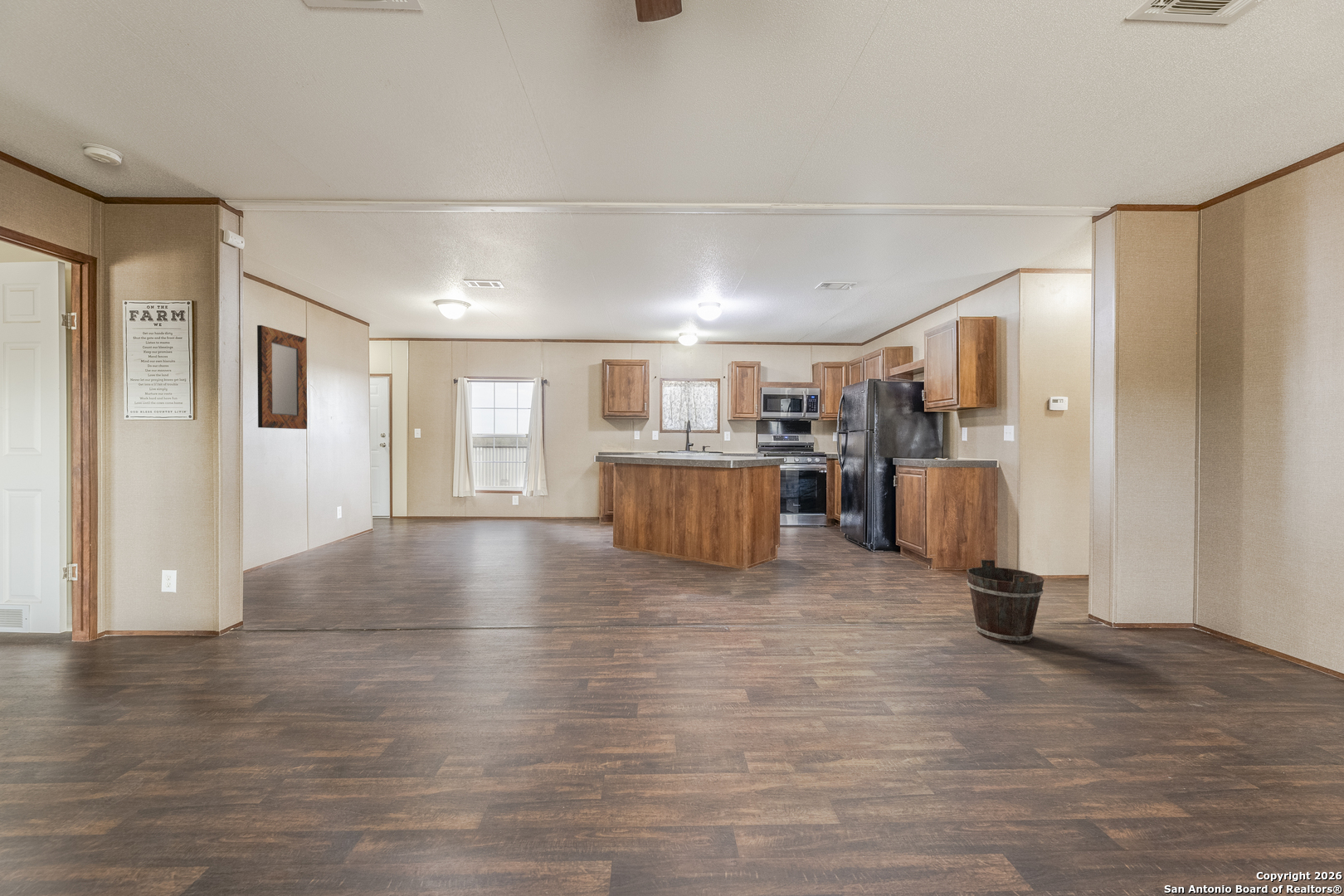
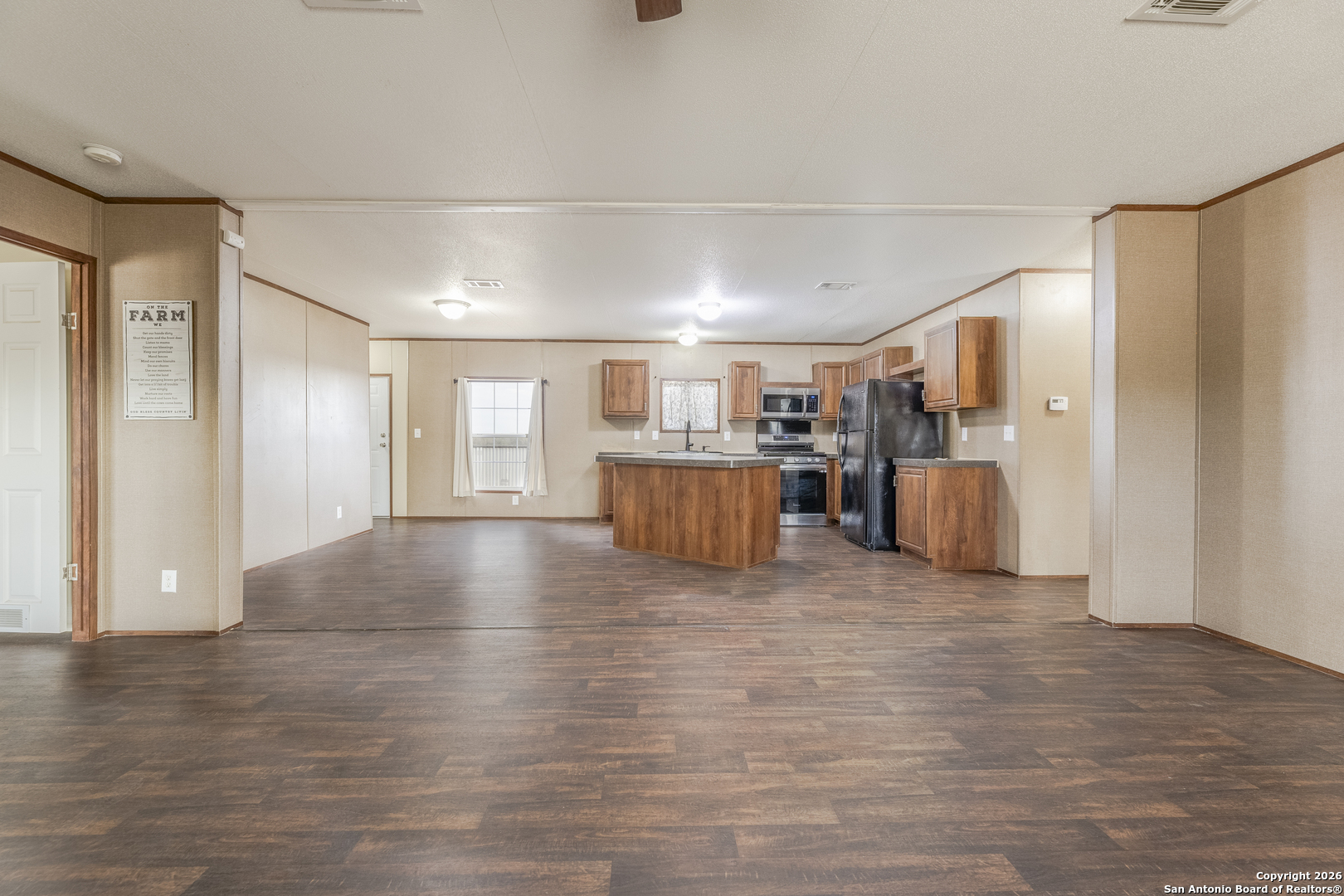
- bucket [966,559,1045,645]
- home mirror [256,324,308,430]
